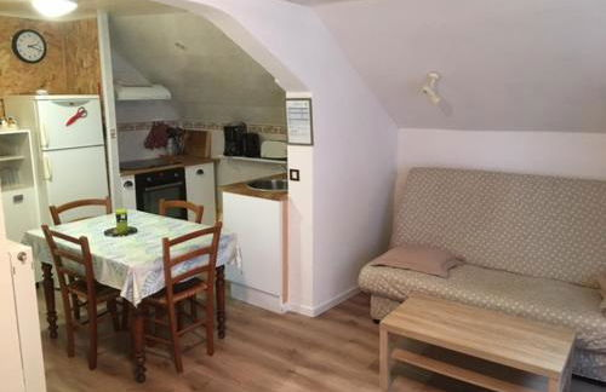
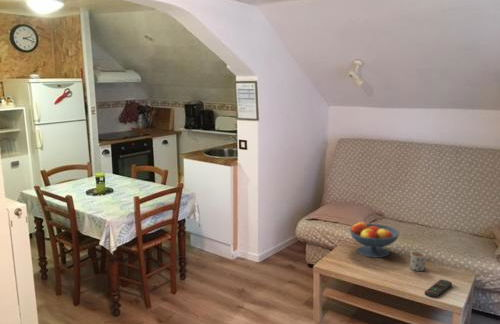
+ fruit bowl [348,221,400,259]
+ mug [409,251,427,272]
+ remote control [424,279,453,299]
